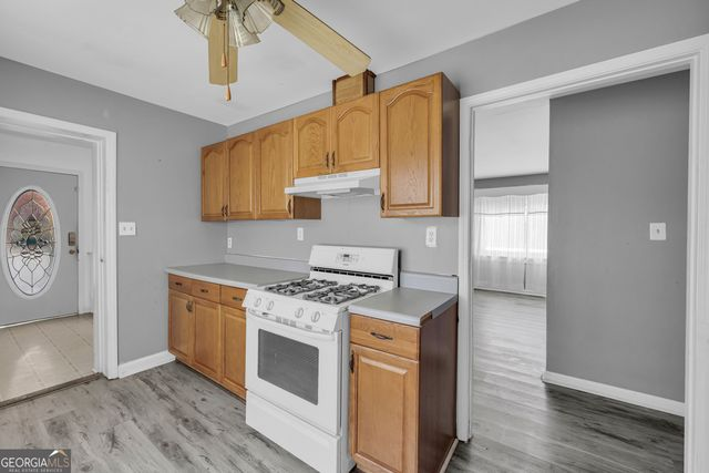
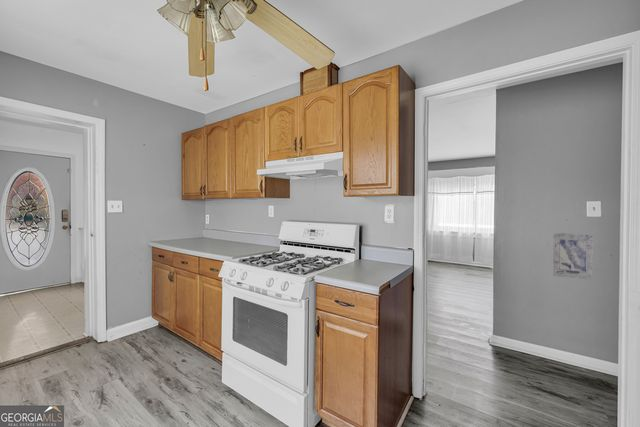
+ wall art [552,232,594,281]
